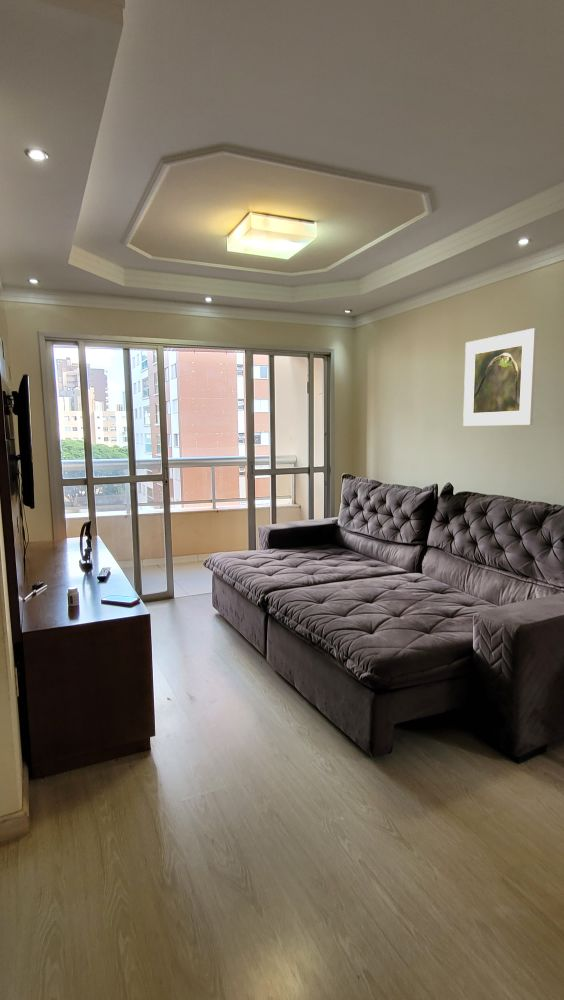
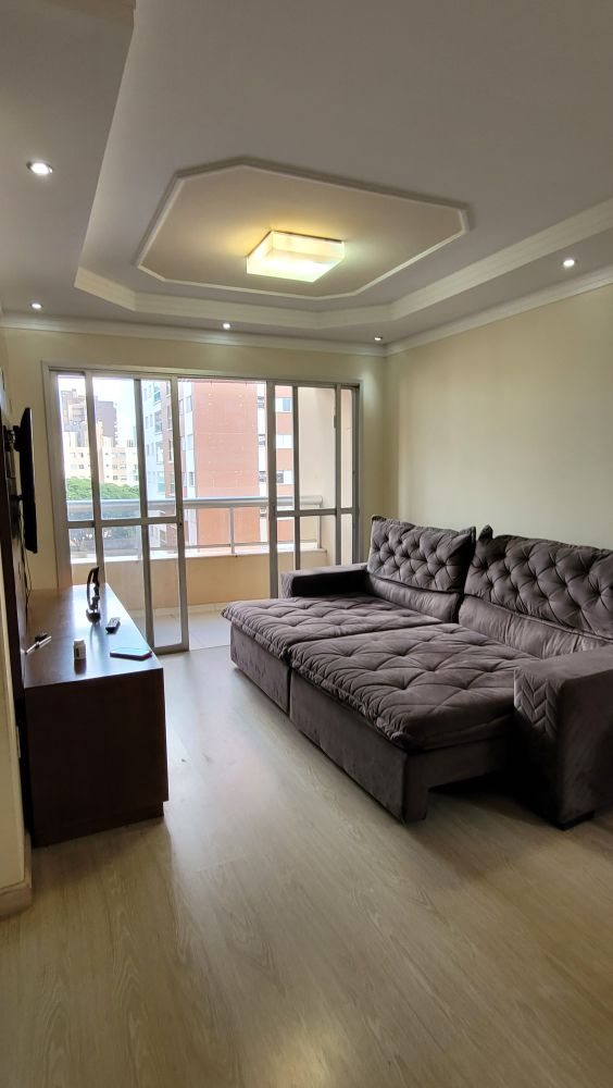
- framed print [462,327,538,427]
